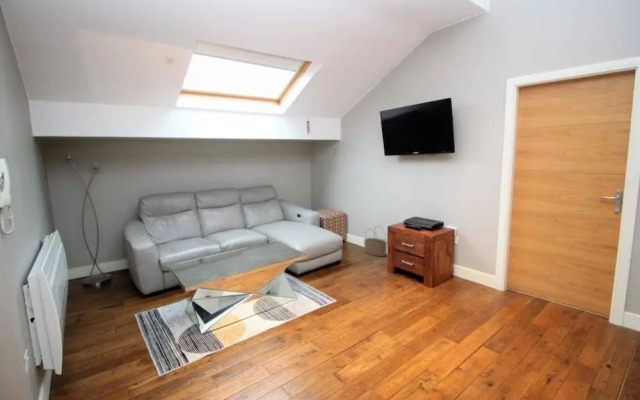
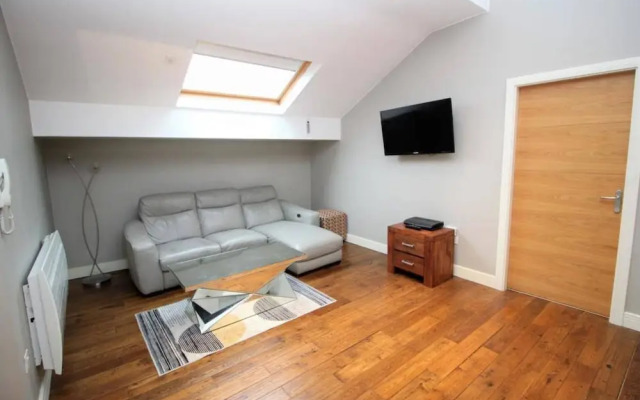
- wicker basket [363,226,388,258]
